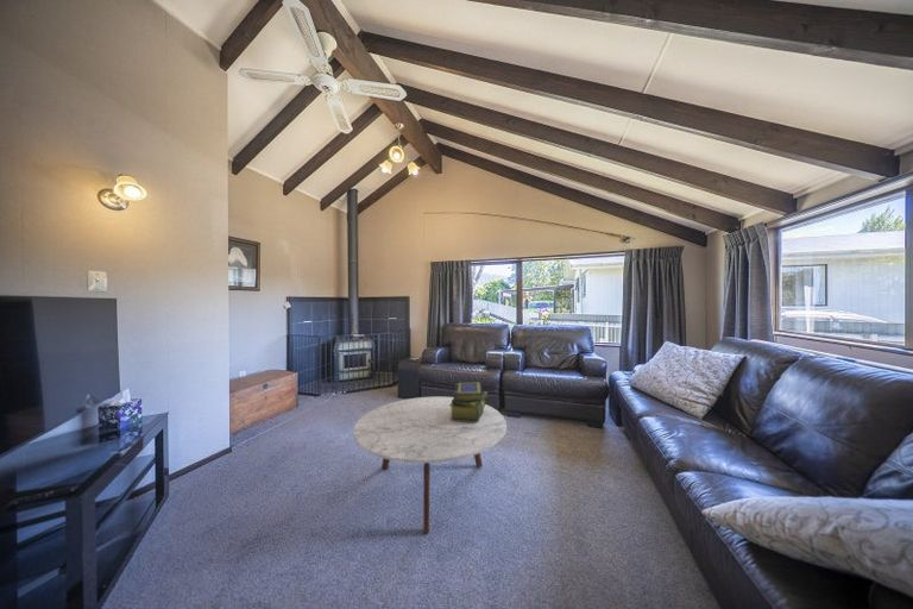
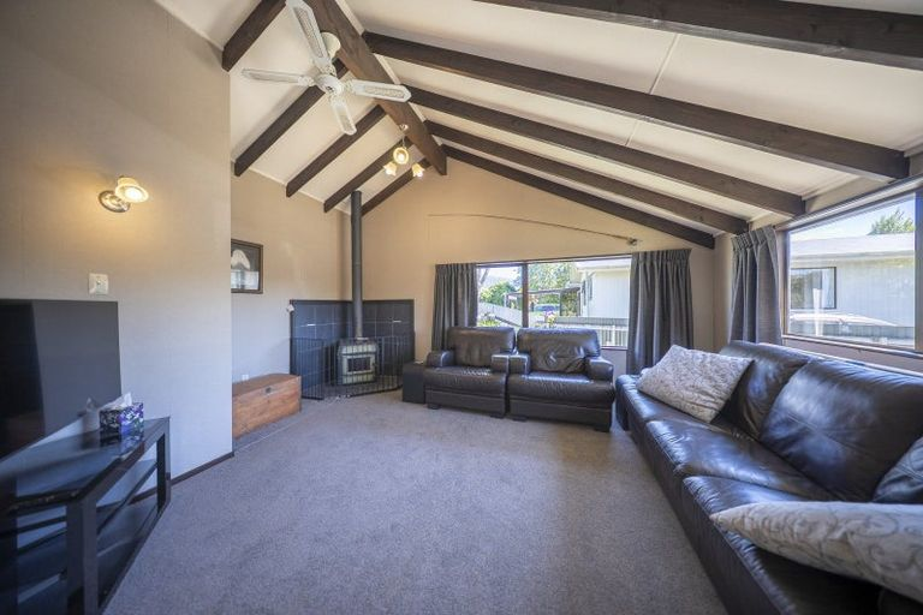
- coffee table [352,396,508,535]
- stack of books [449,381,489,422]
